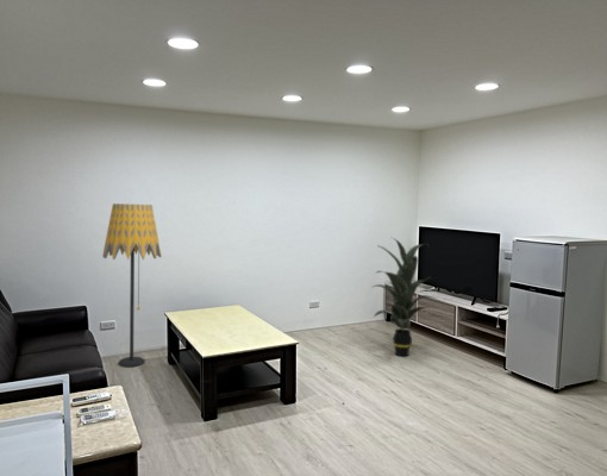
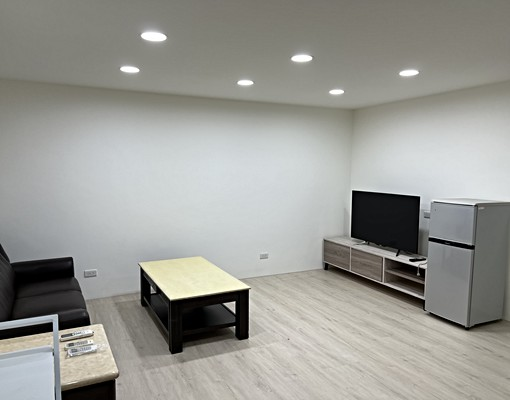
- floor lamp [101,202,163,368]
- indoor plant [373,236,442,357]
